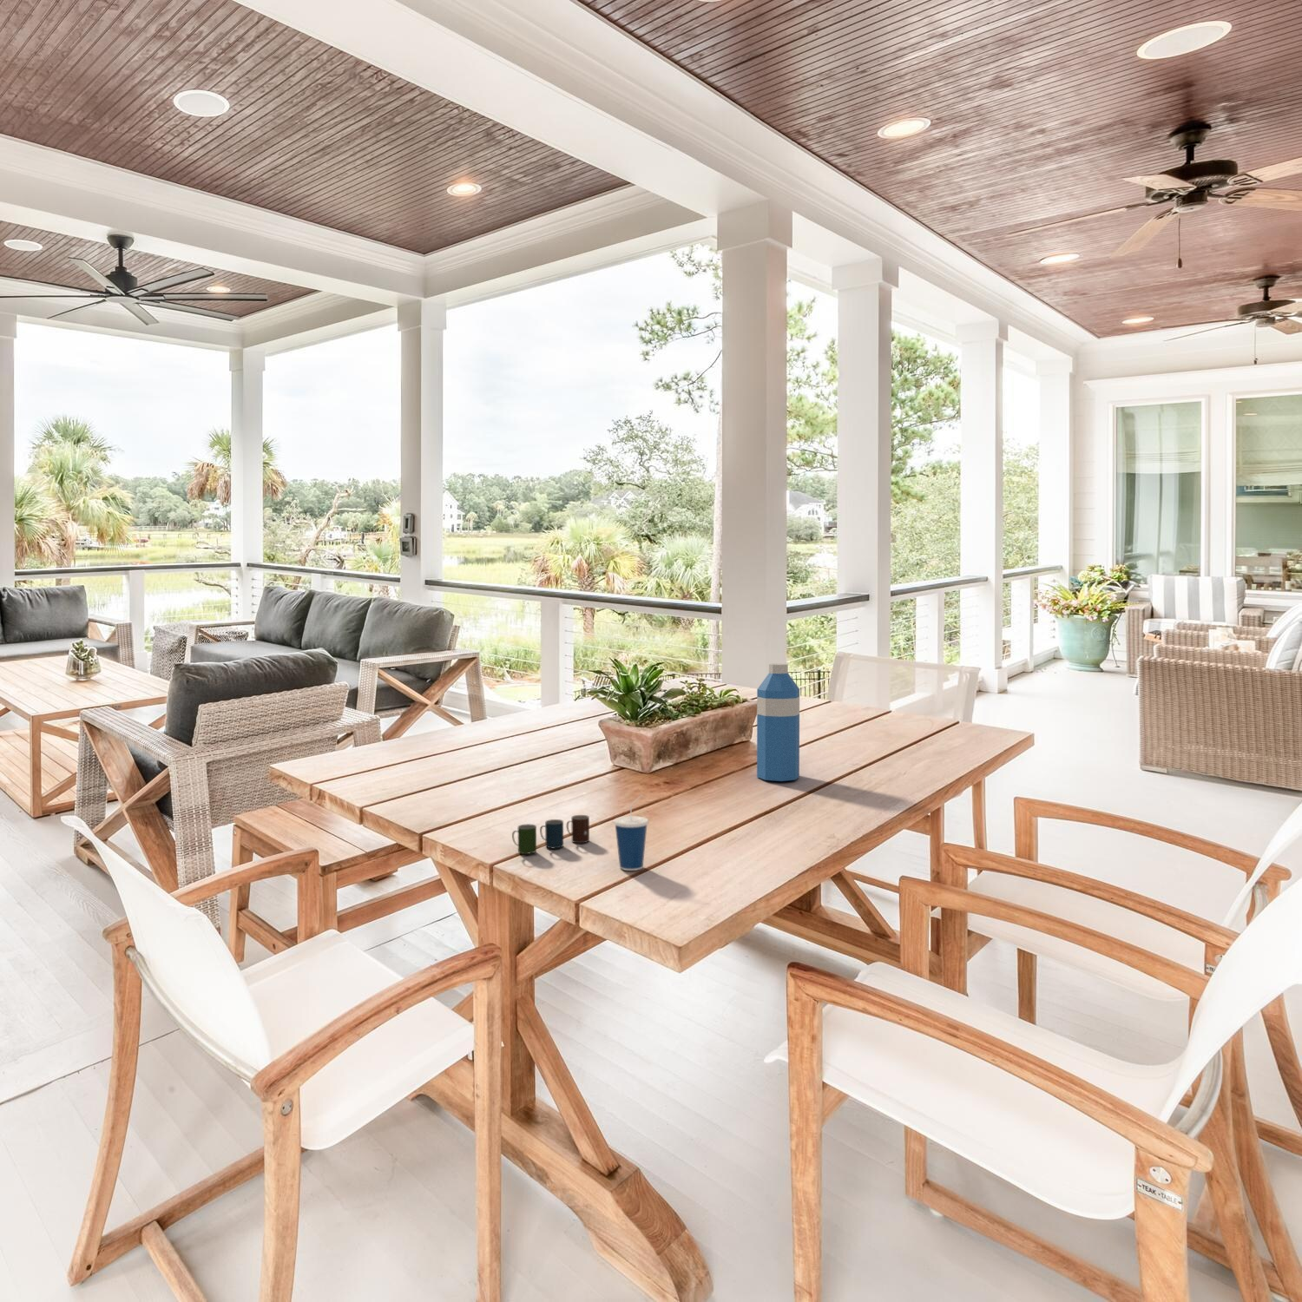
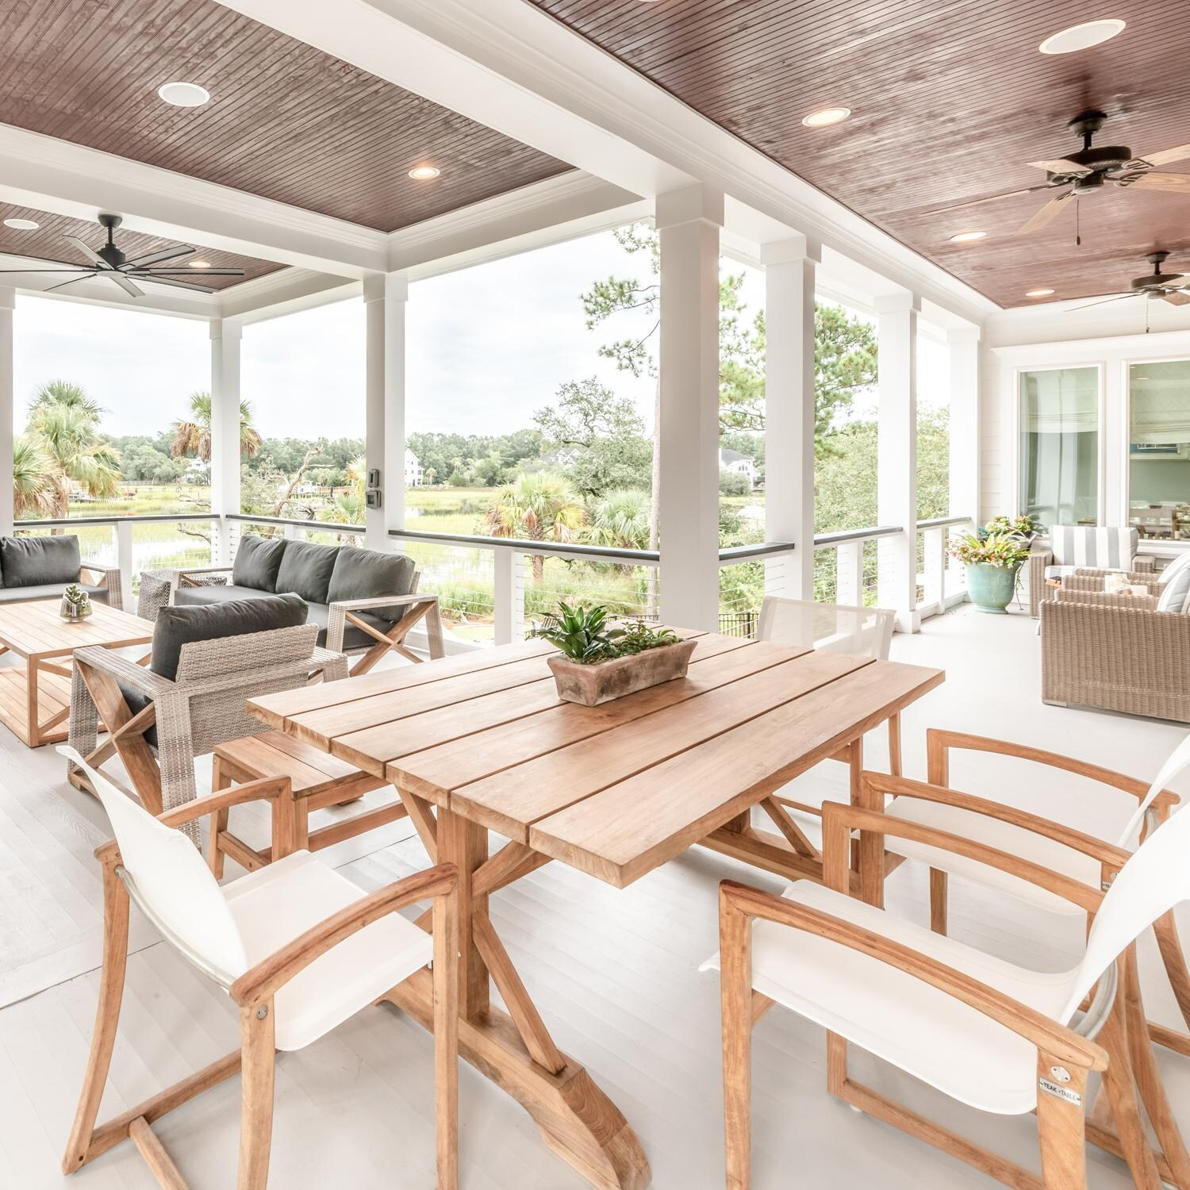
- cup [512,814,590,855]
- water bottle [756,663,800,782]
- cup [613,793,650,872]
